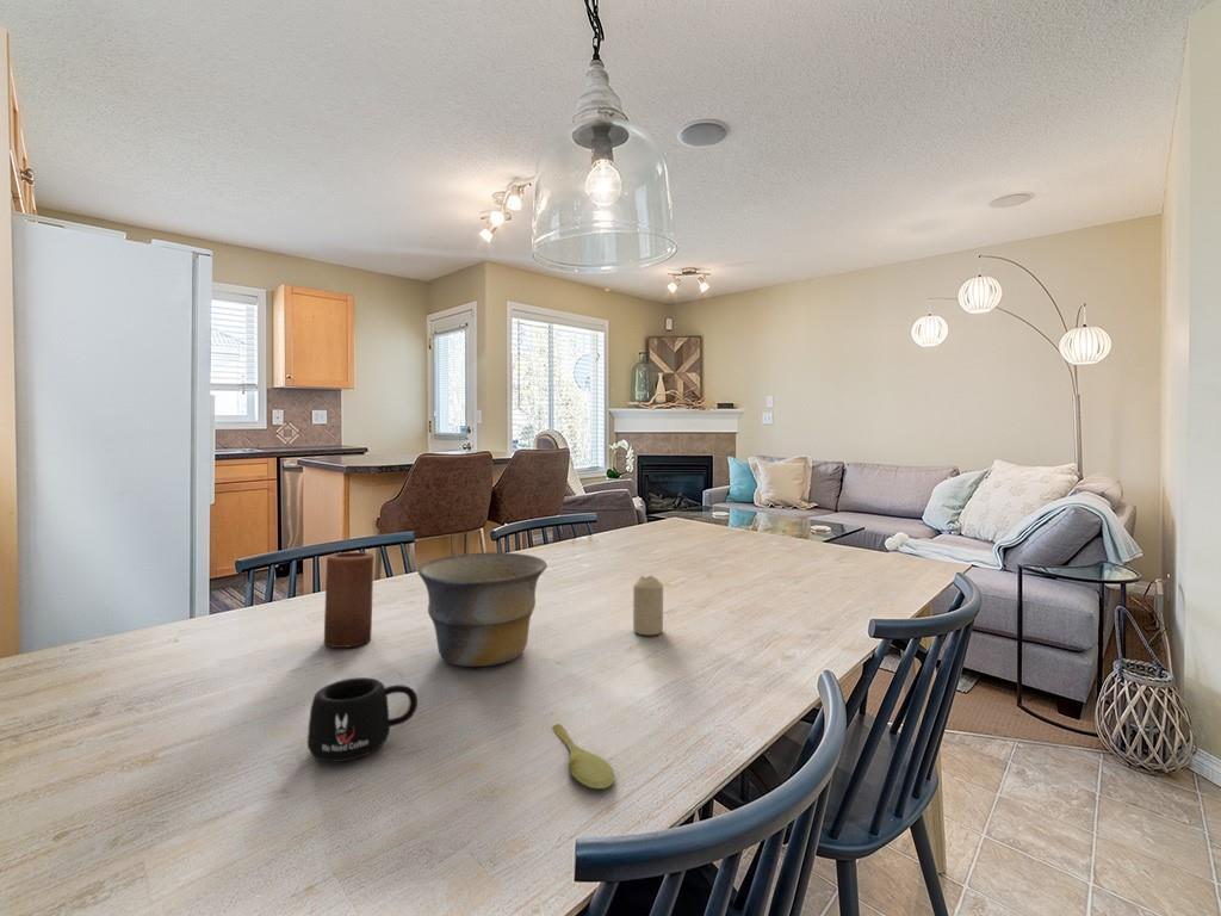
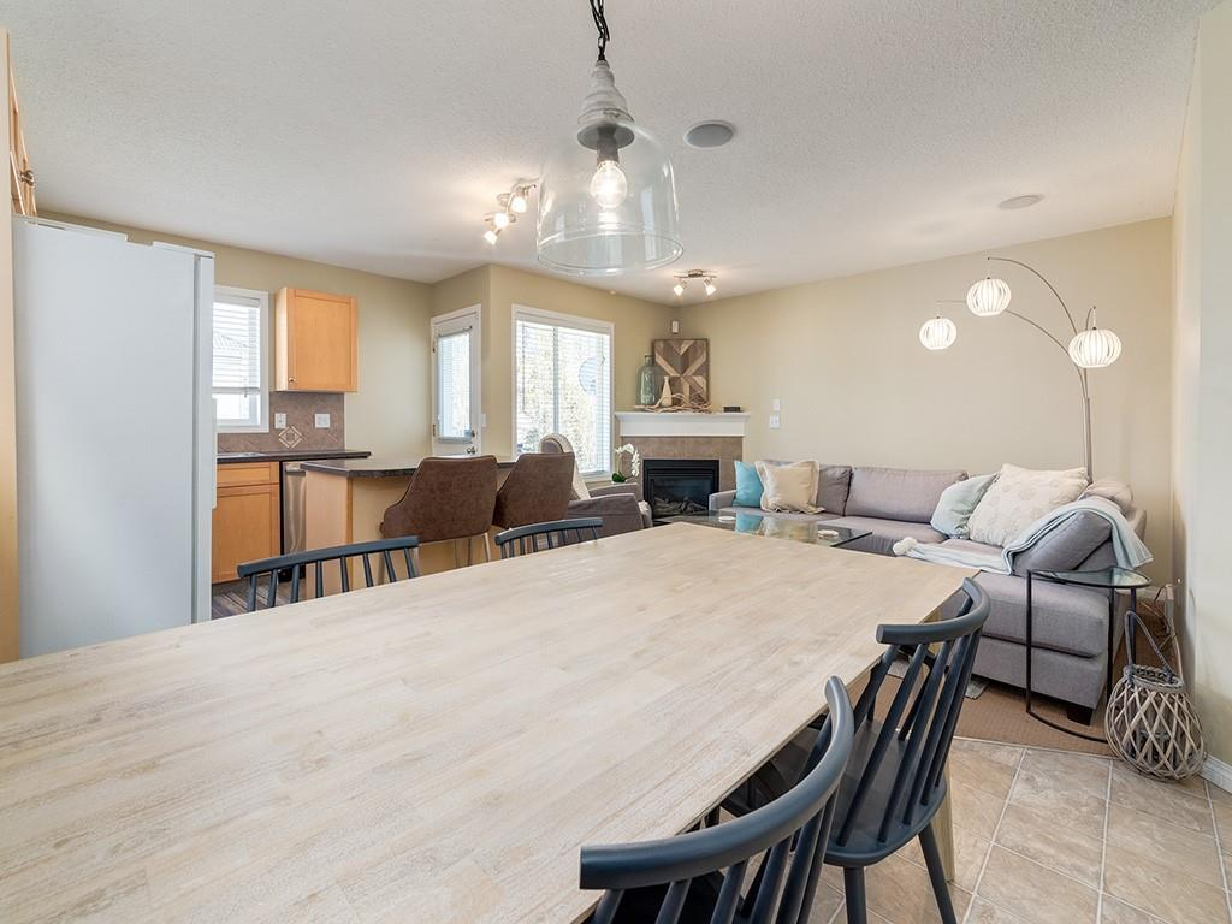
- candle [322,551,376,649]
- candle [632,575,664,636]
- bowl [416,551,548,668]
- mug [306,676,419,762]
- spoon [552,723,615,790]
